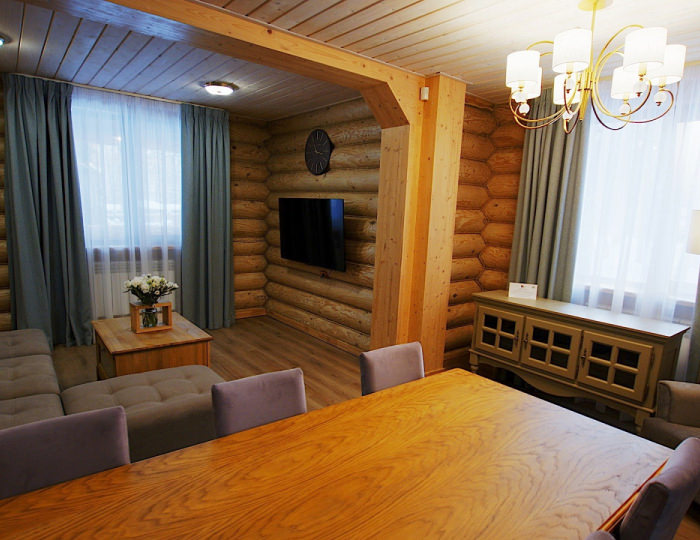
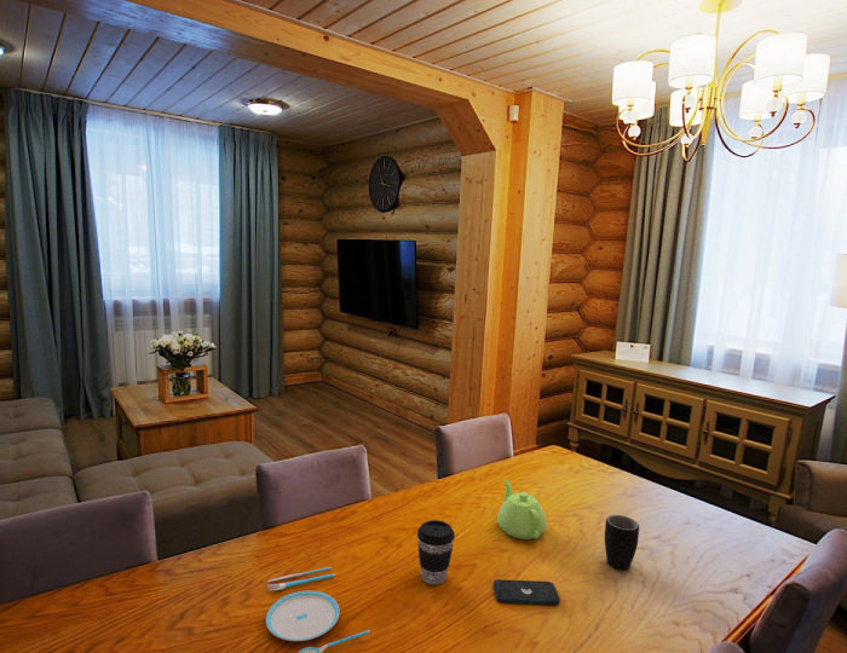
+ smartphone [492,578,561,606]
+ coffee cup [416,519,456,585]
+ plate [265,566,371,653]
+ mug [604,514,640,571]
+ teapot [496,479,547,541]
